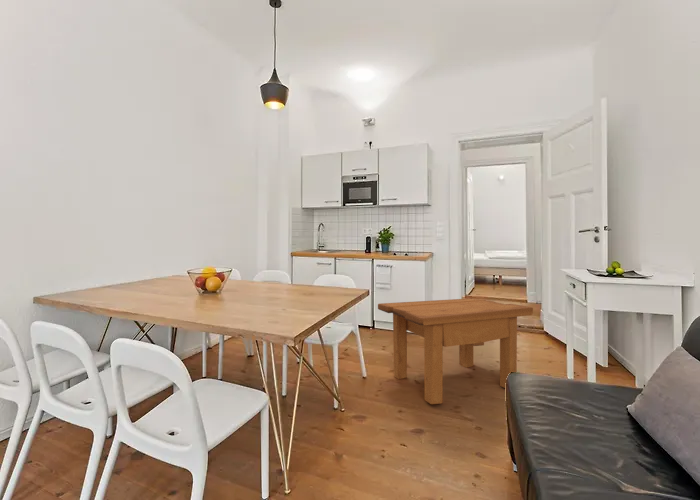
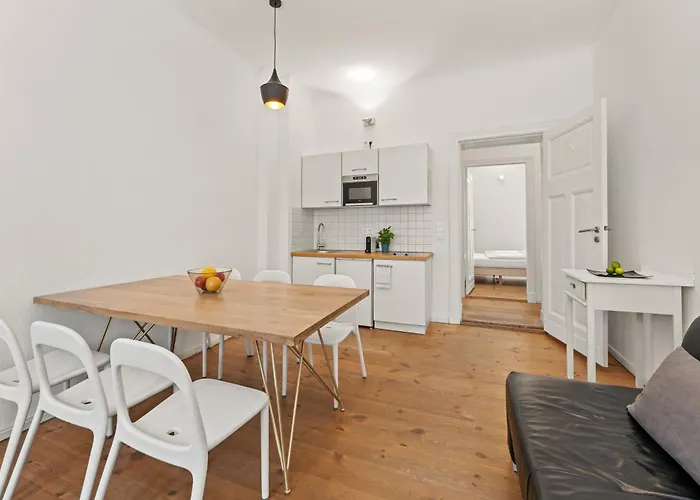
- side table [377,297,534,405]
